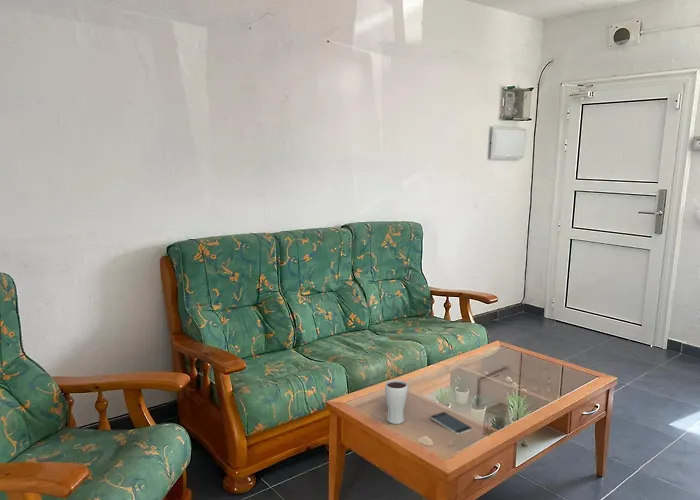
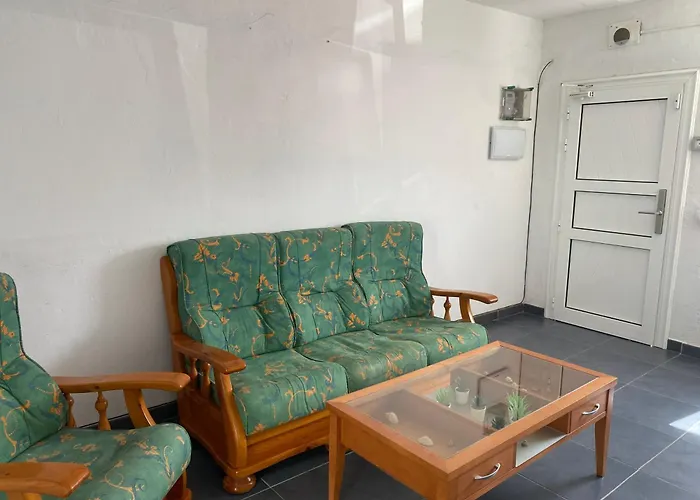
- smartphone [429,411,473,435]
- drinking glass [384,379,409,425]
